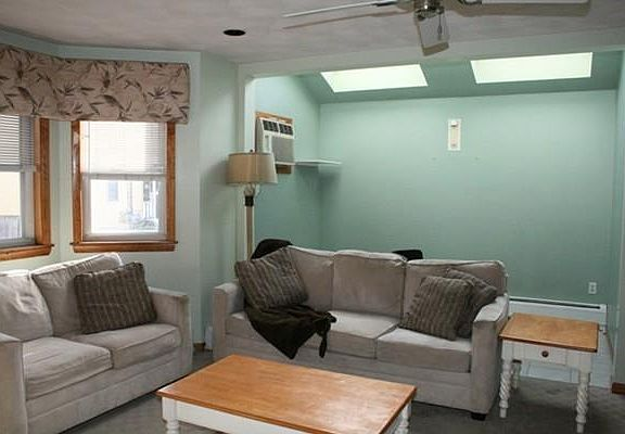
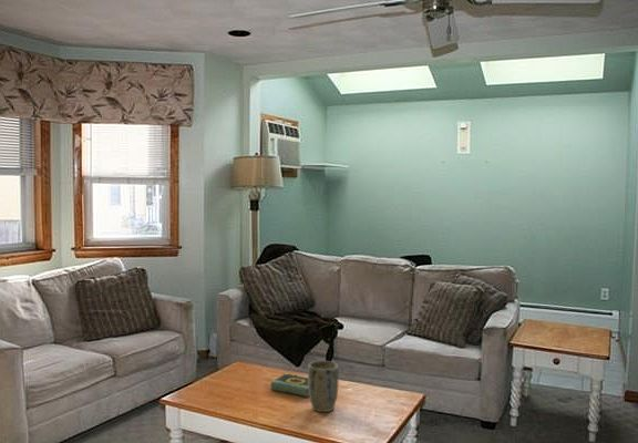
+ book [270,372,309,398]
+ plant pot [307,360,340,413]
